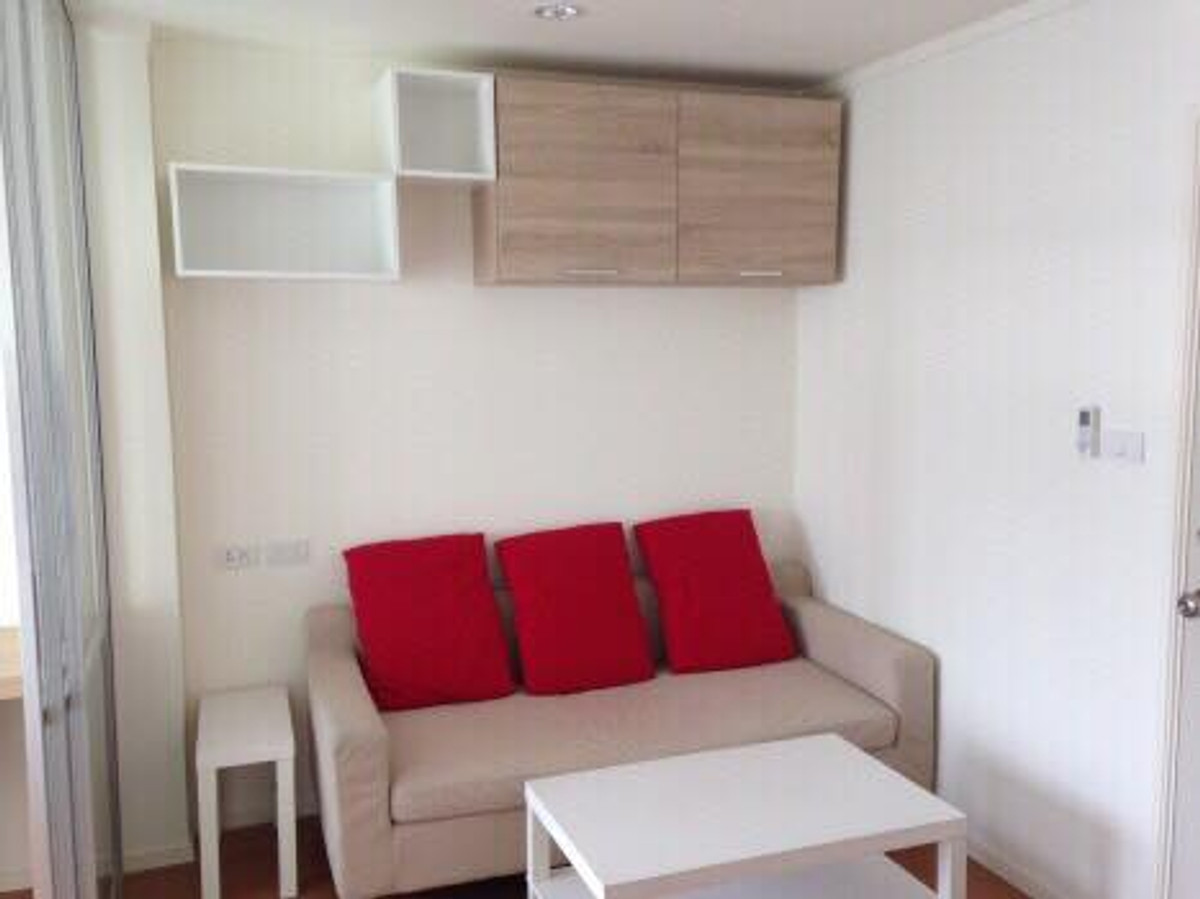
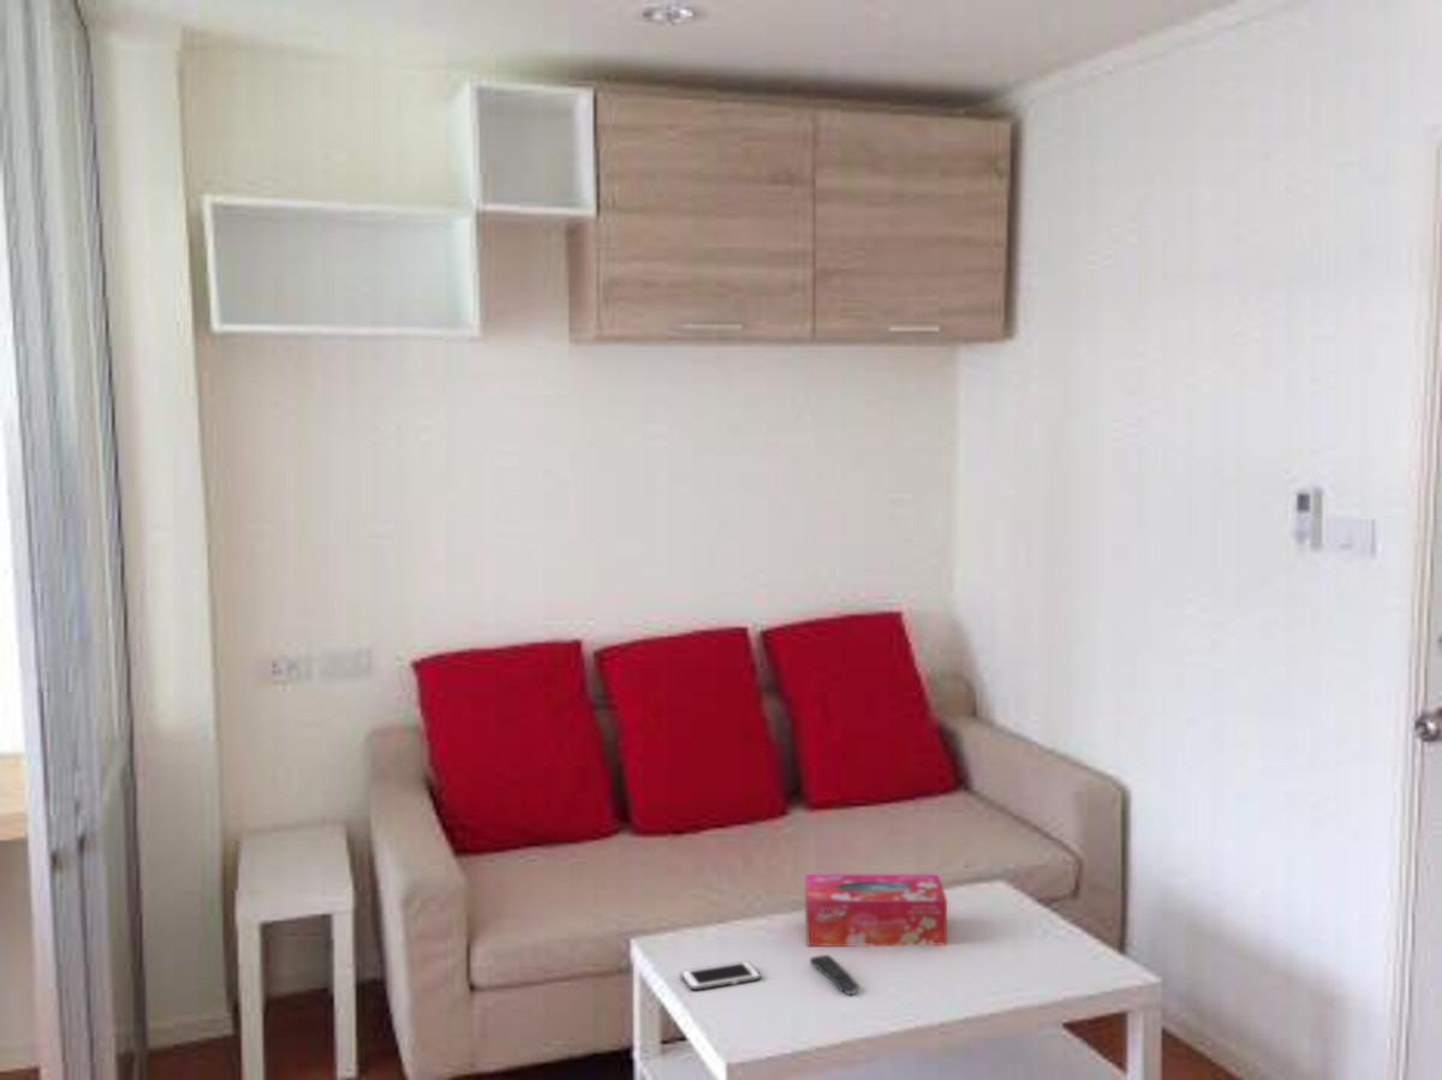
+ cell phone [679,960,762,991]
+ tissue box [804,873,948,948]
+ remote control [809,954,860,996]
